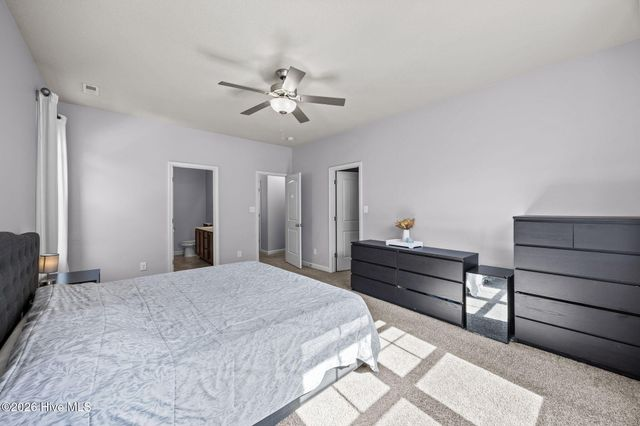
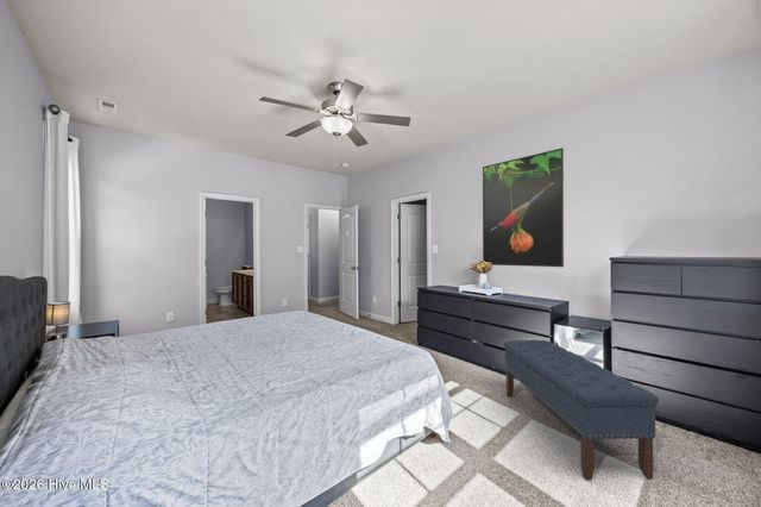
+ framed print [482,146,565,268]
+ bench [502,339,660,481]
